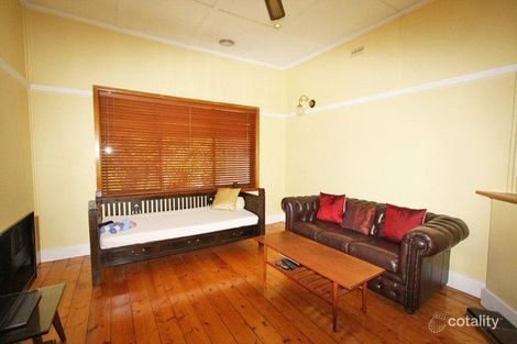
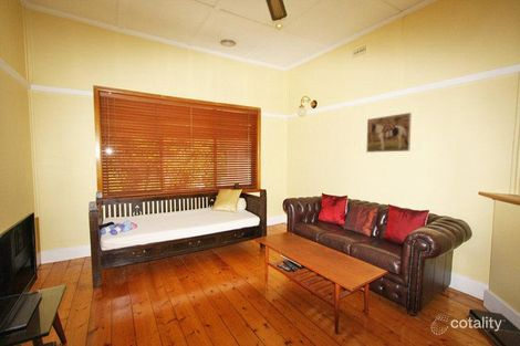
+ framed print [365,112,413,154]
